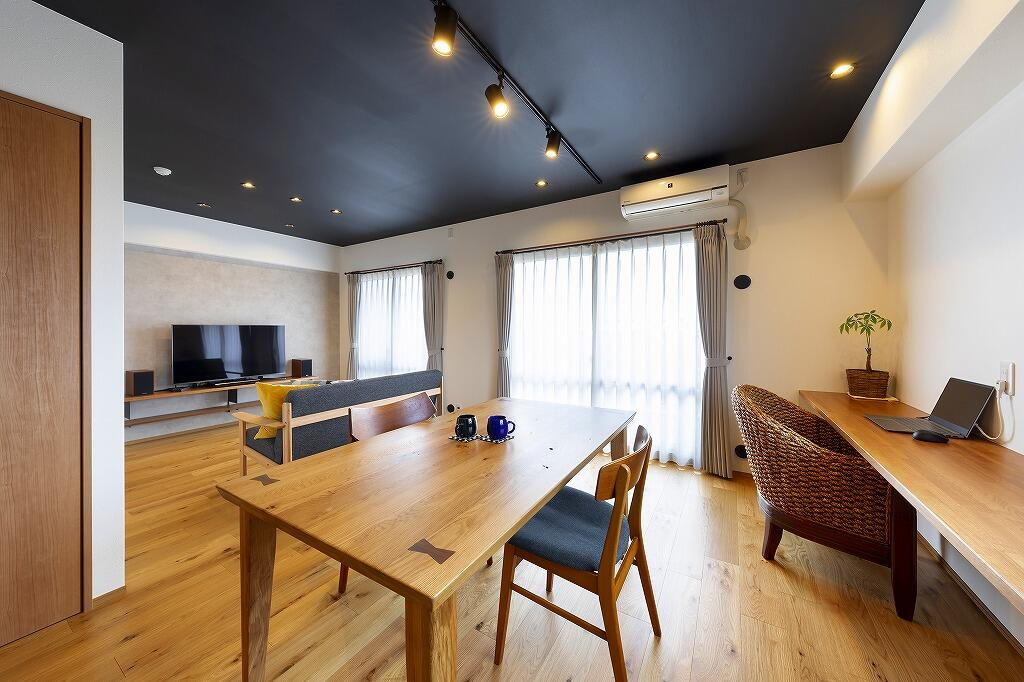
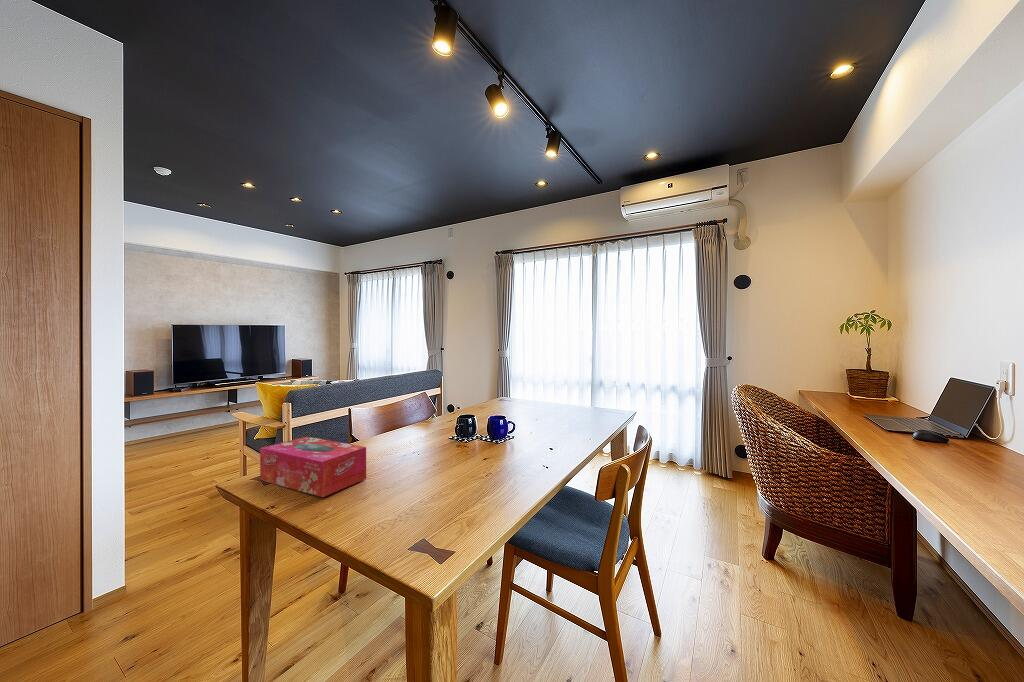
+ tissue box [259,436,367,498]
